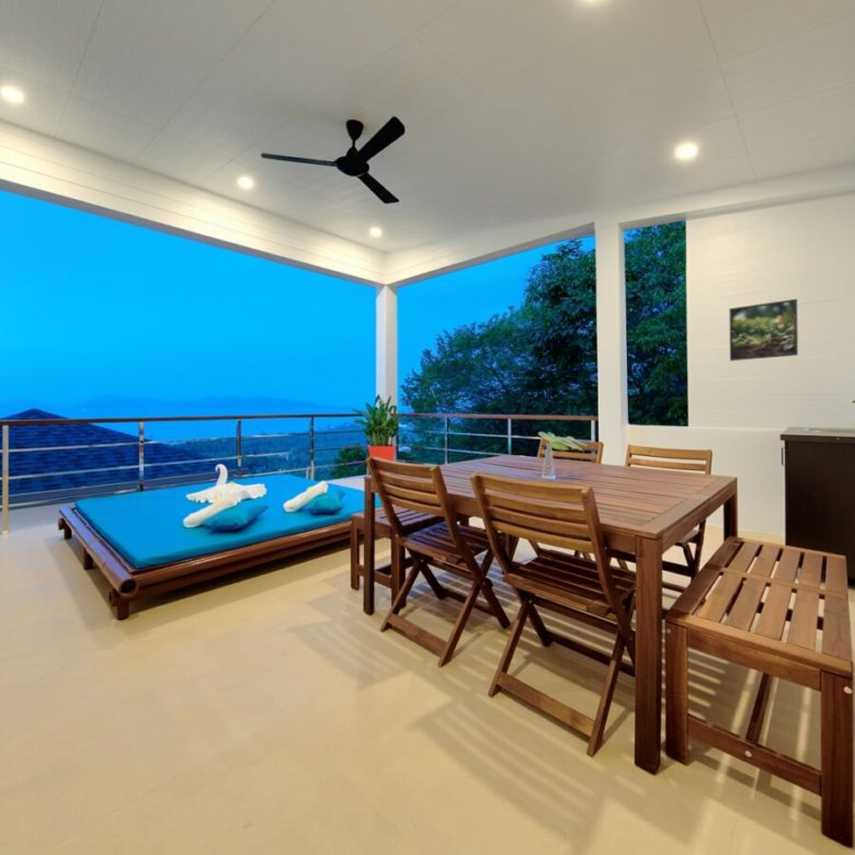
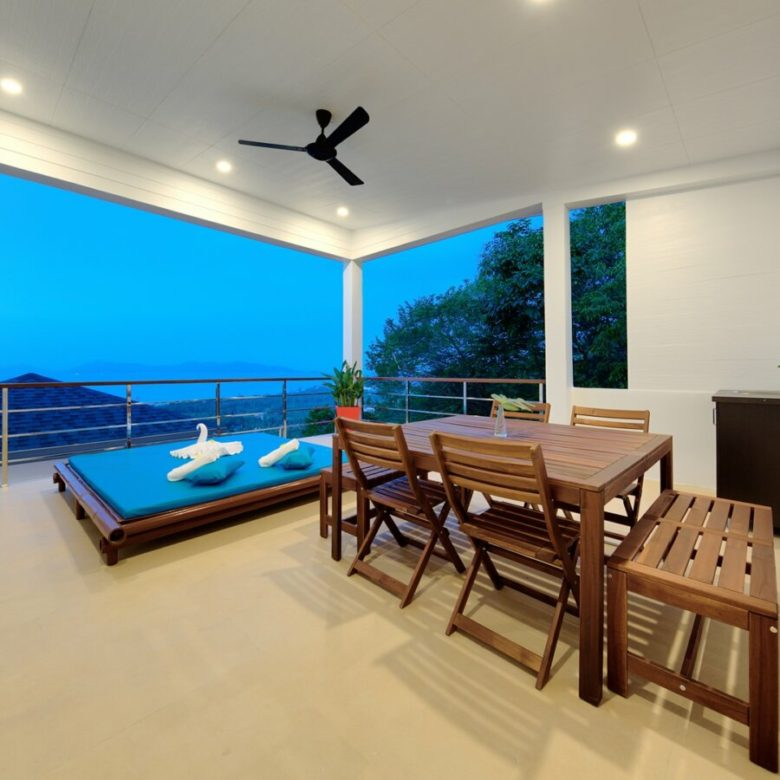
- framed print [728,298,799,362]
